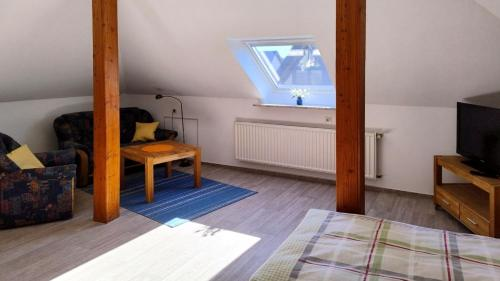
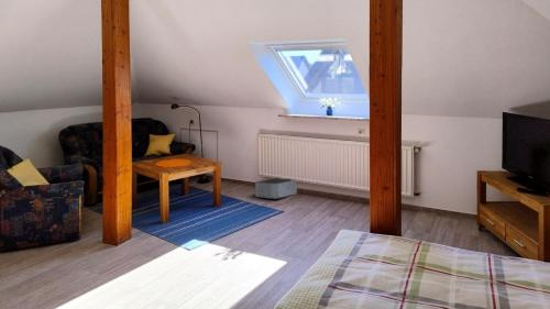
+ storage bin [254,177,298,200]
